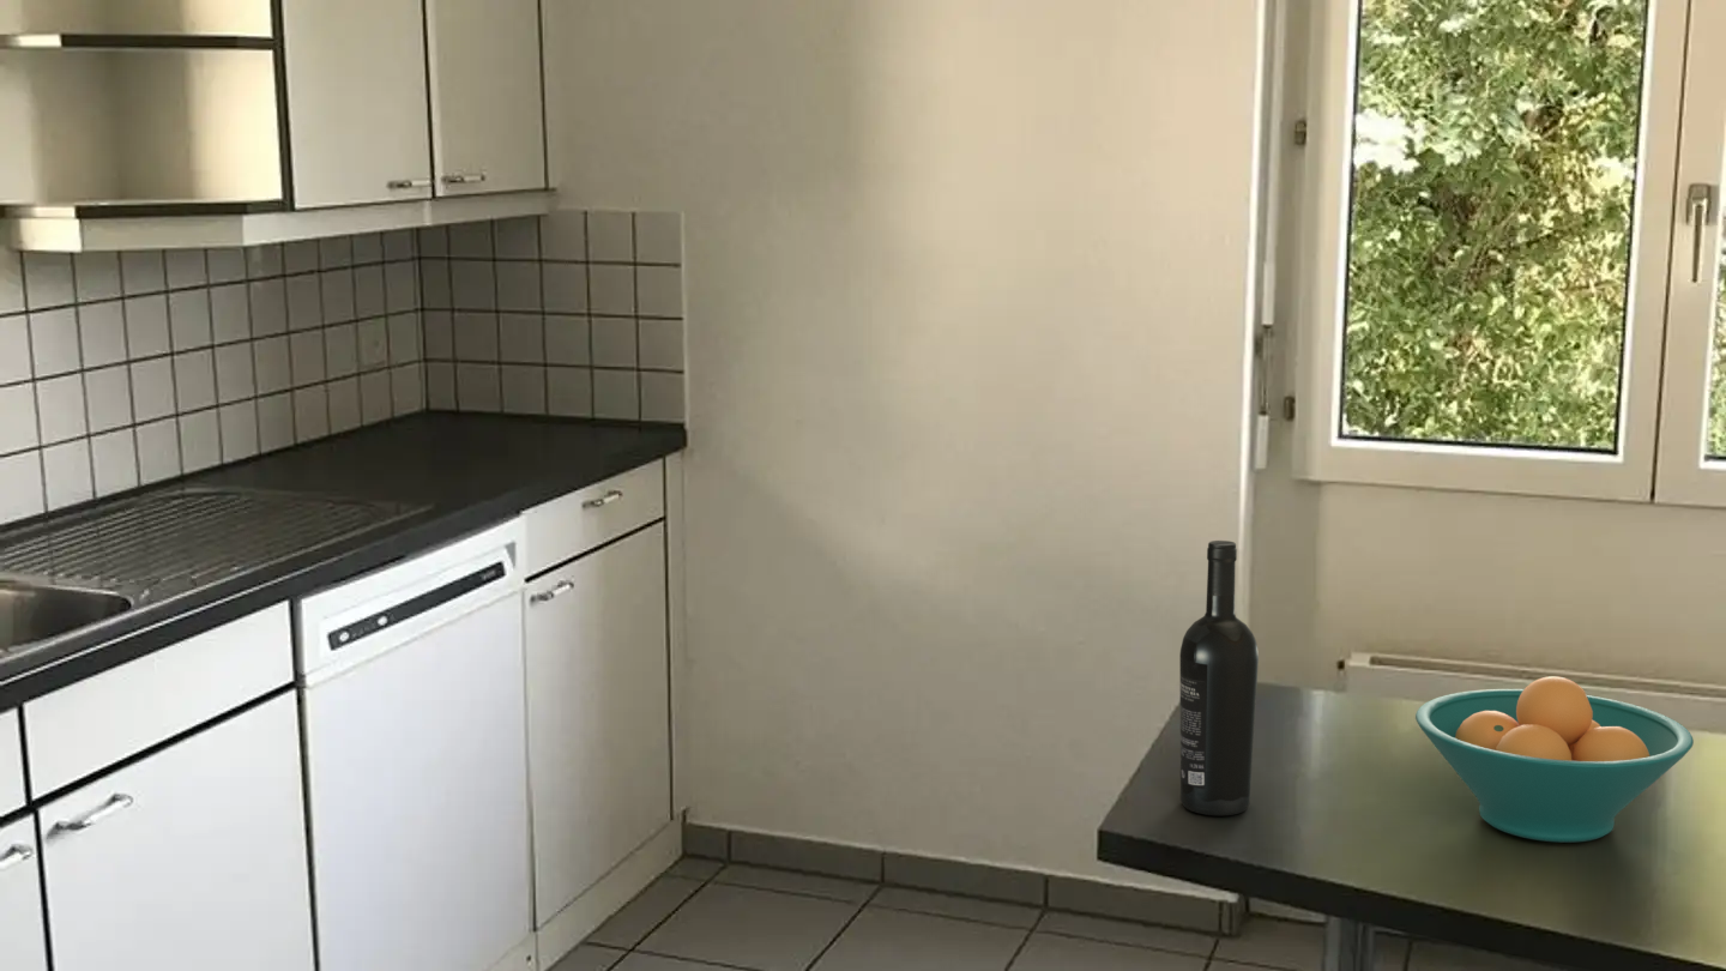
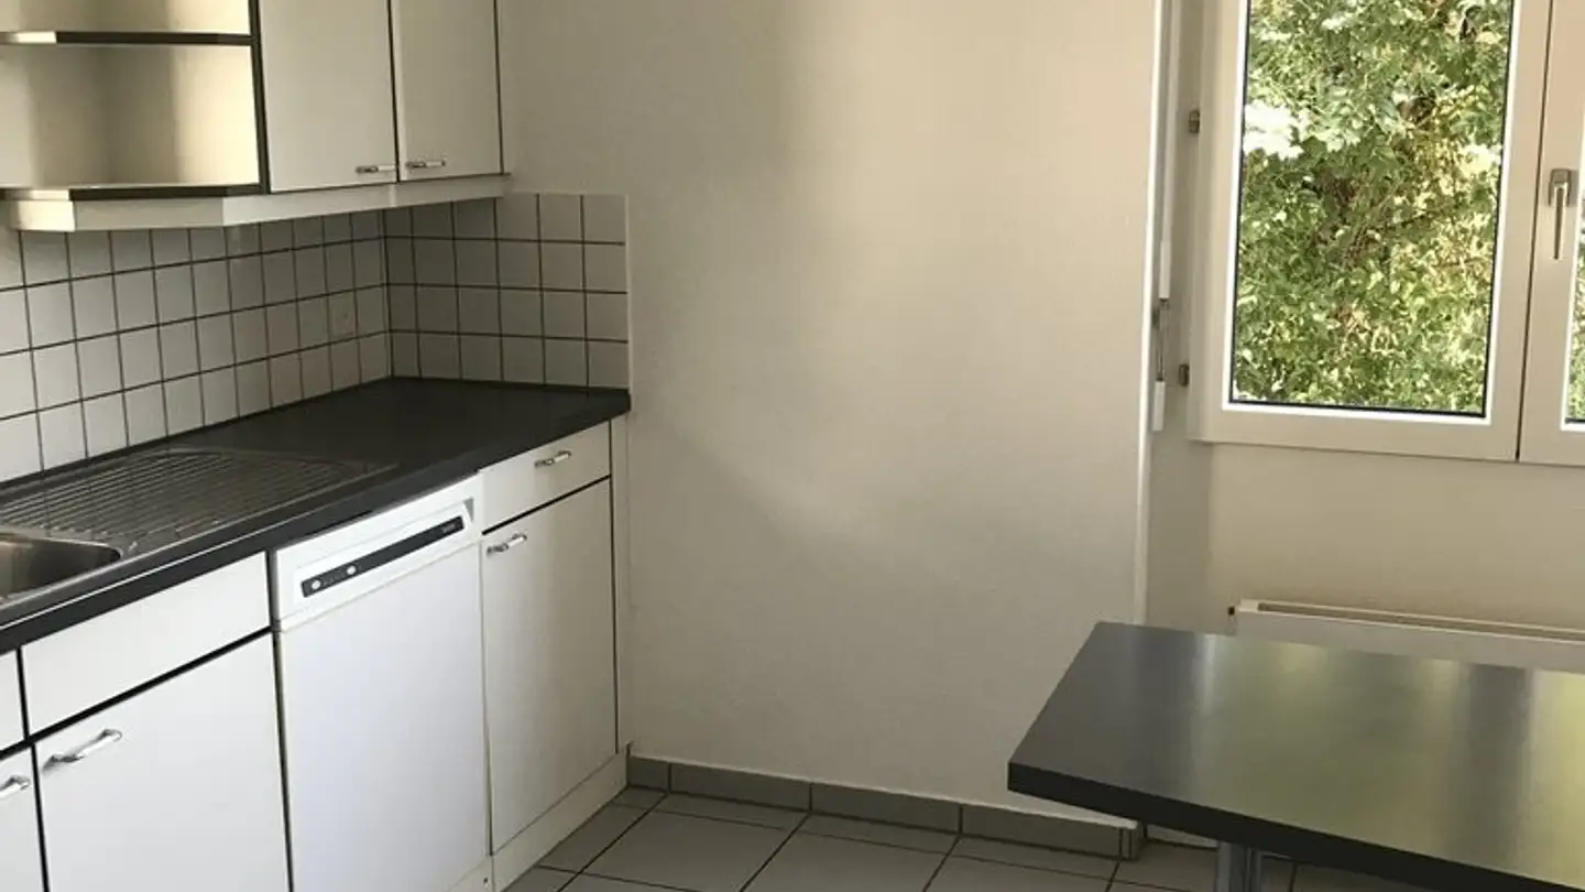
- wine bottle [1178,539,1260,816]
- fruit bowl [1414,675,1695,844]
